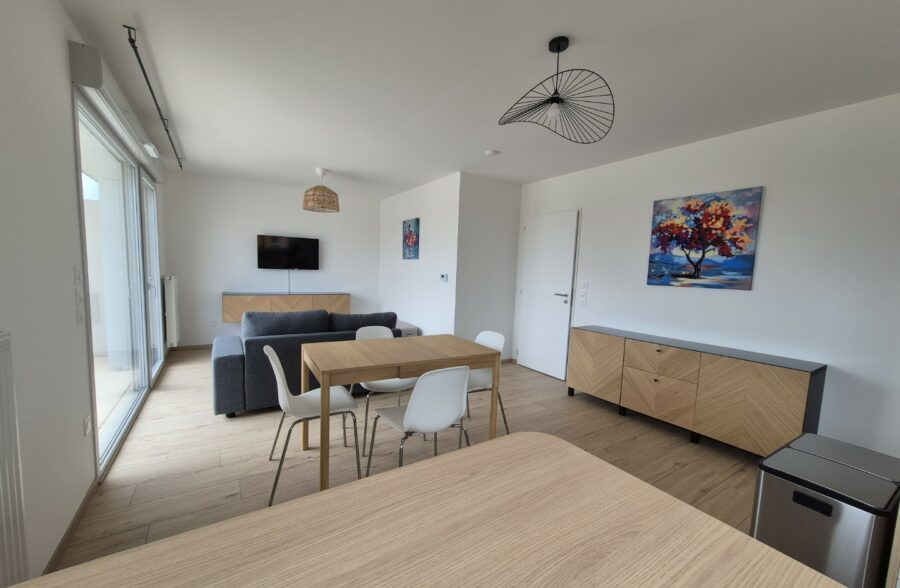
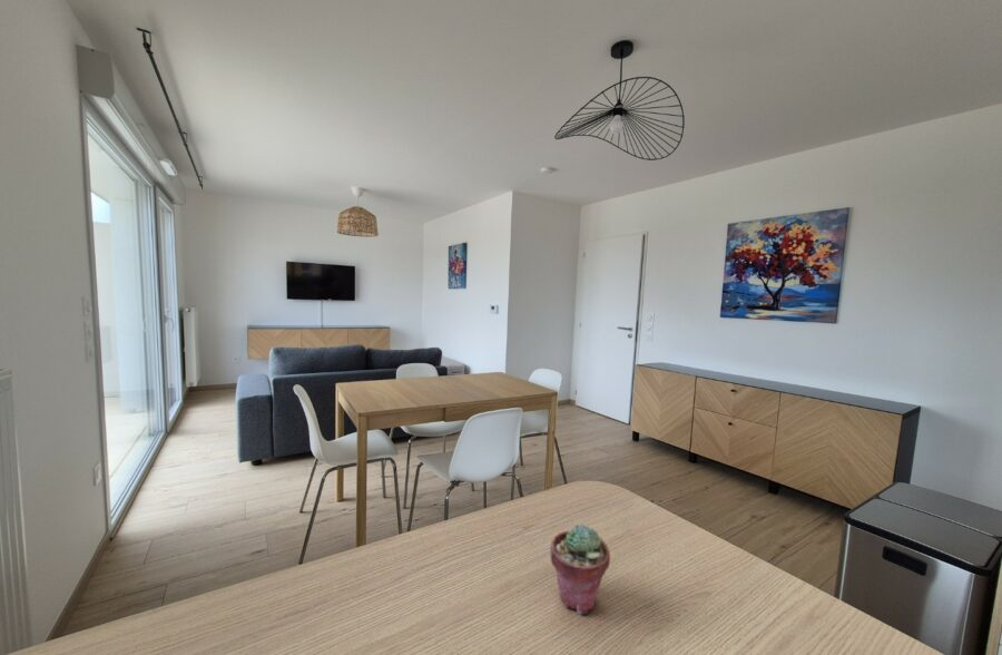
+ potted succulent [549,522,611,615]
